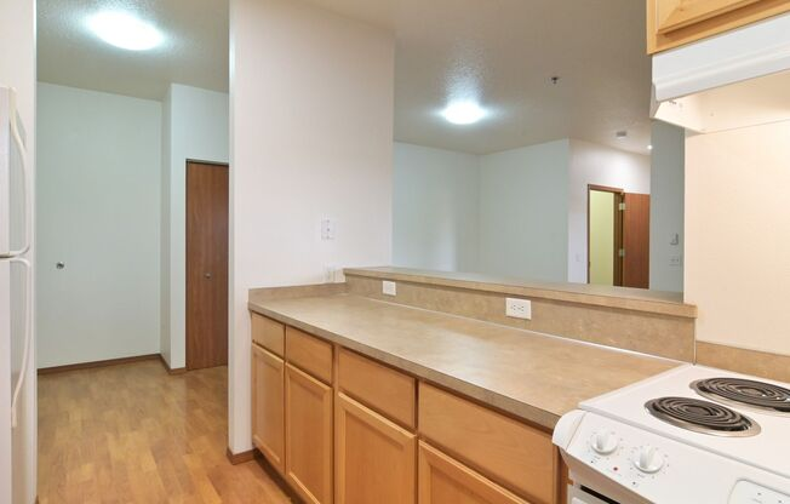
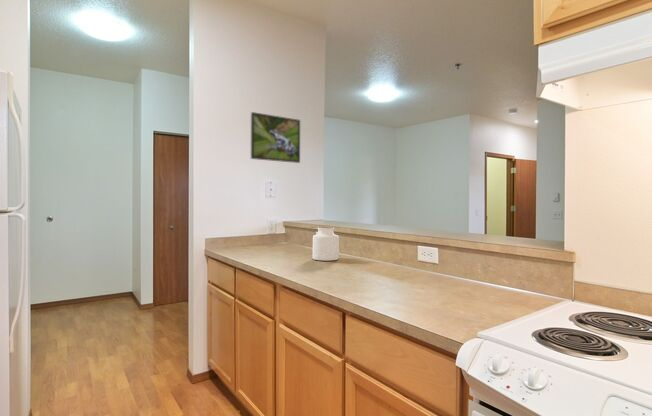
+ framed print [250,111,301,164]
+ jar [312,226,340,262]
